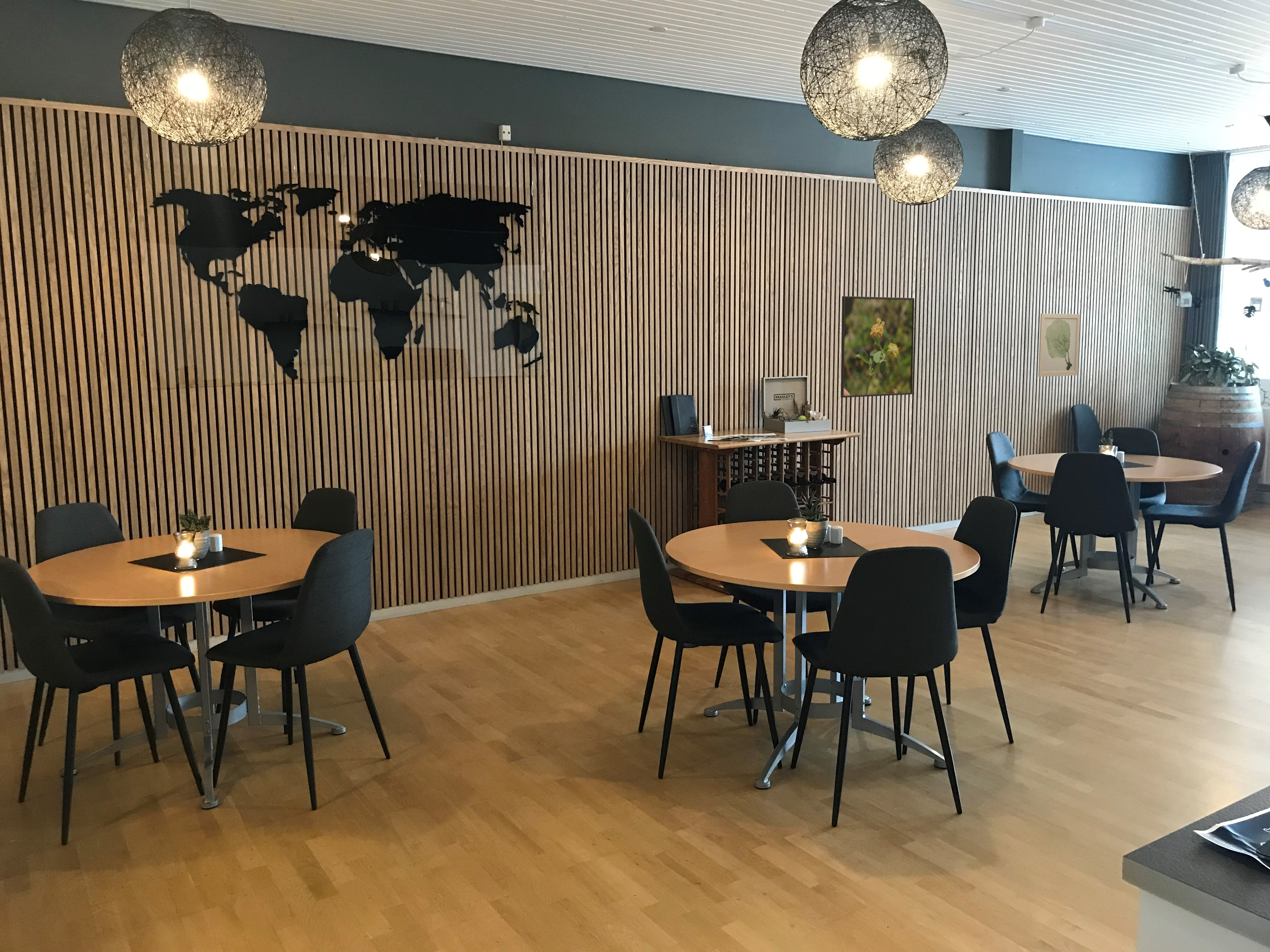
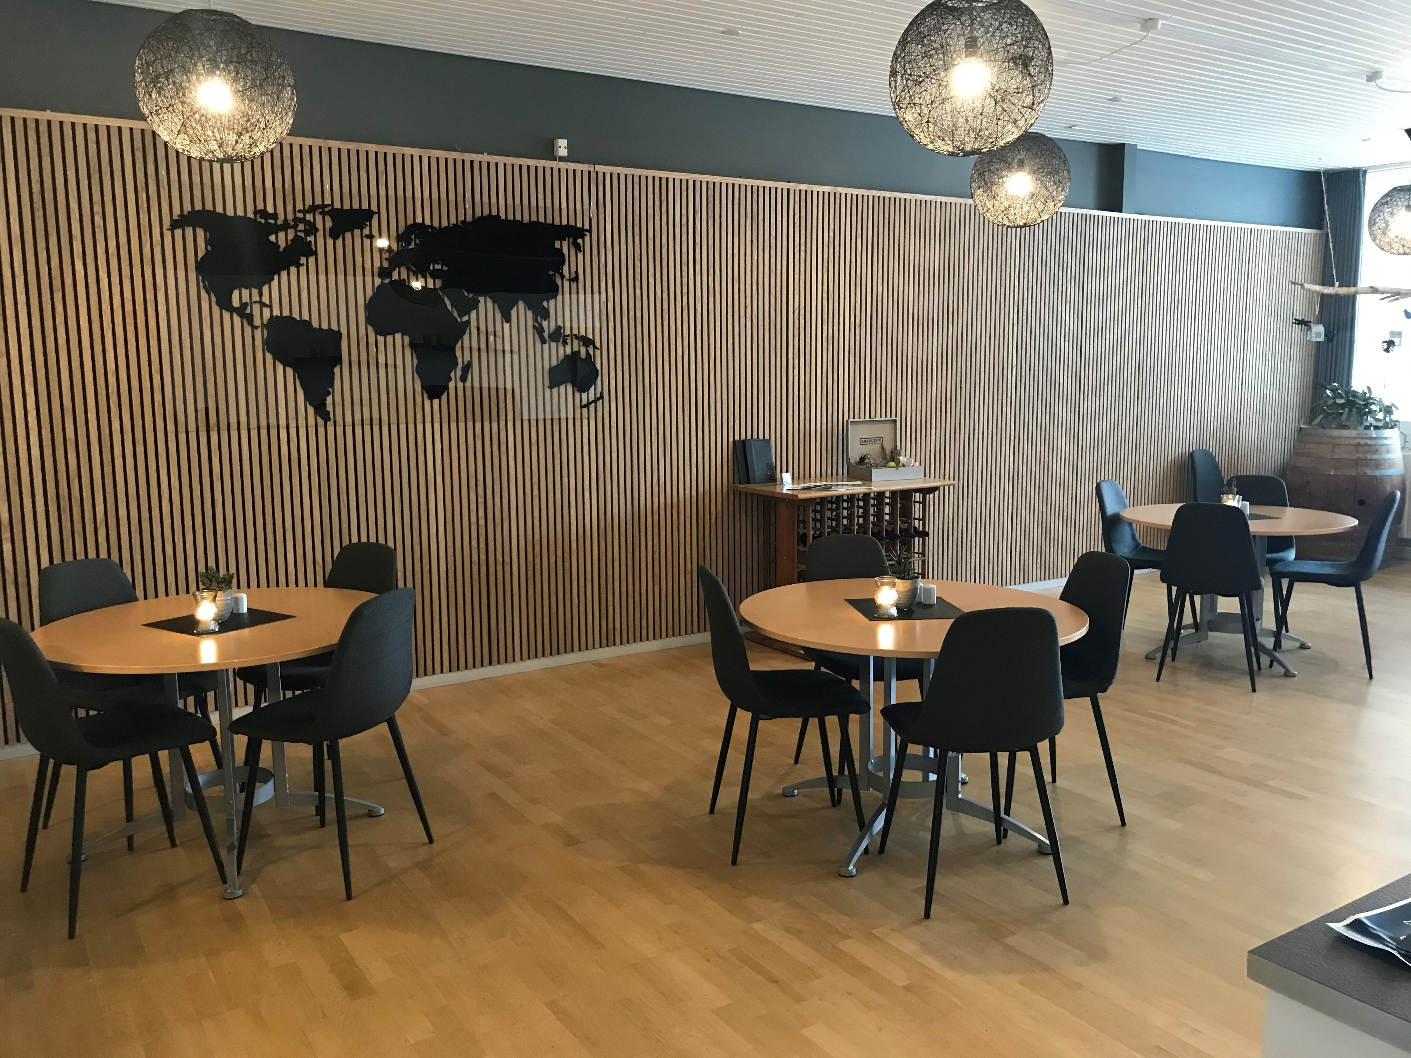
- wall art [1038,313,1081,377]
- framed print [840,296,915,398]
